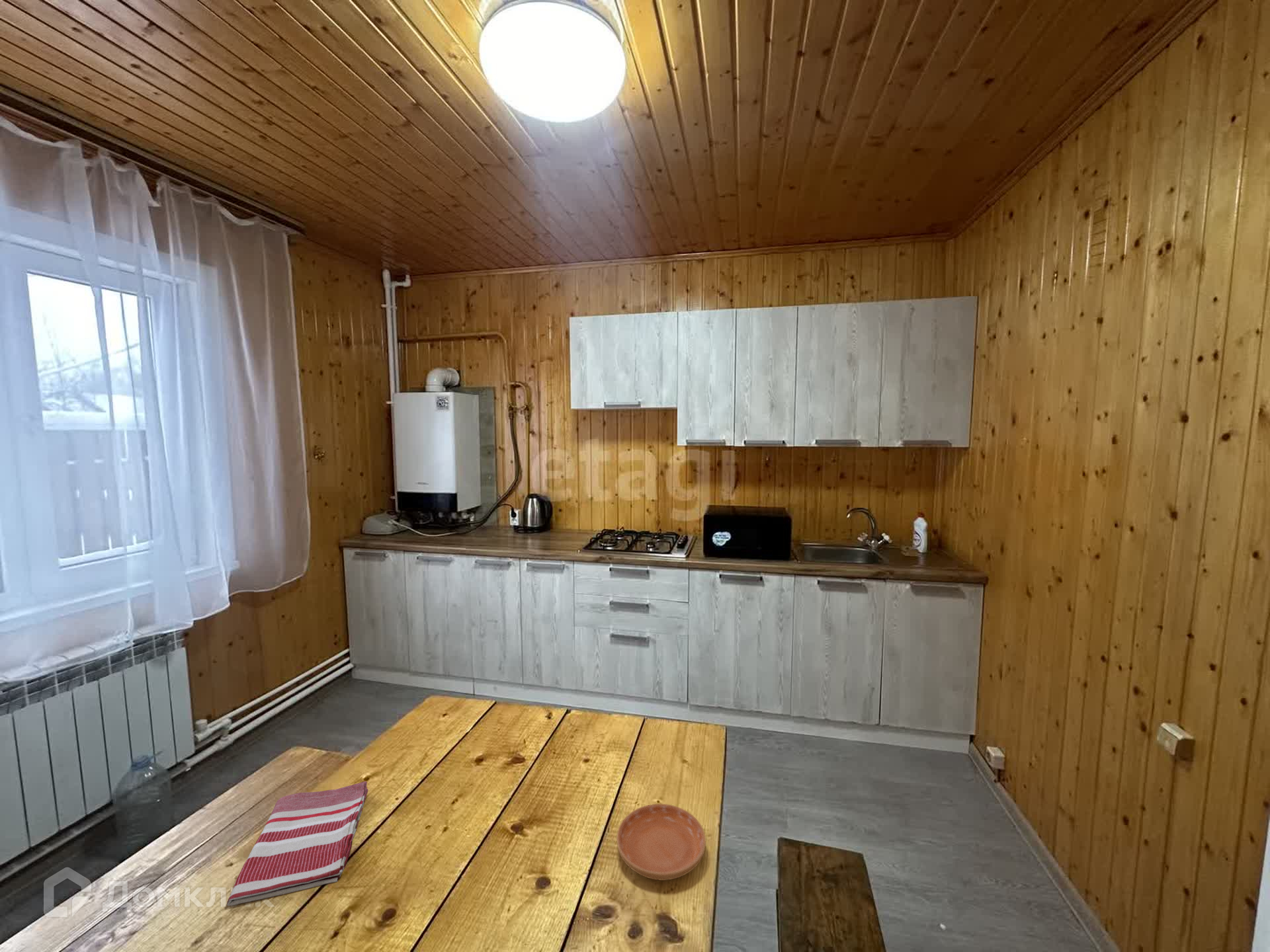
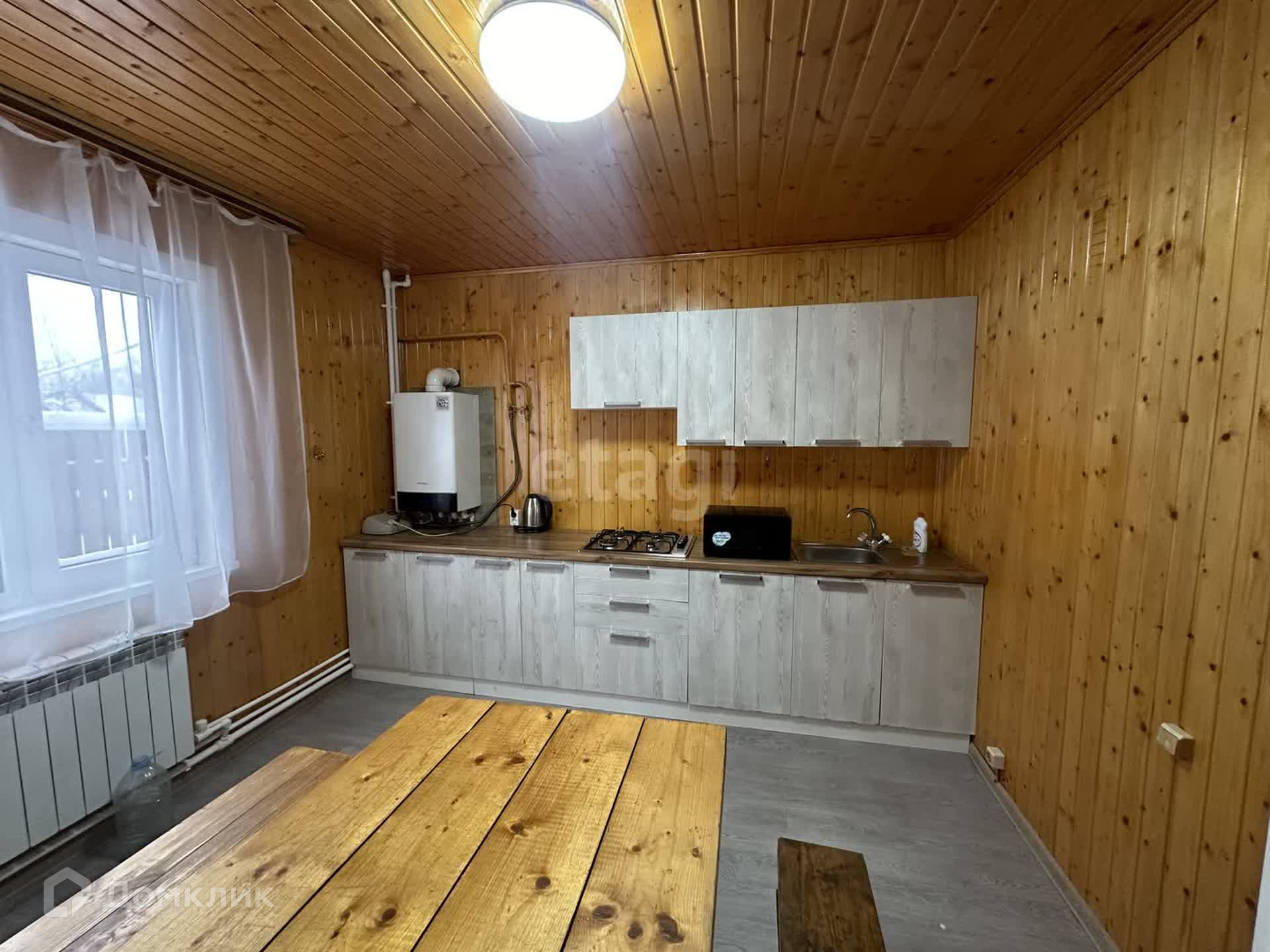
- saucer [616,803,706,881]
- dish towel [226,781,369,906]
